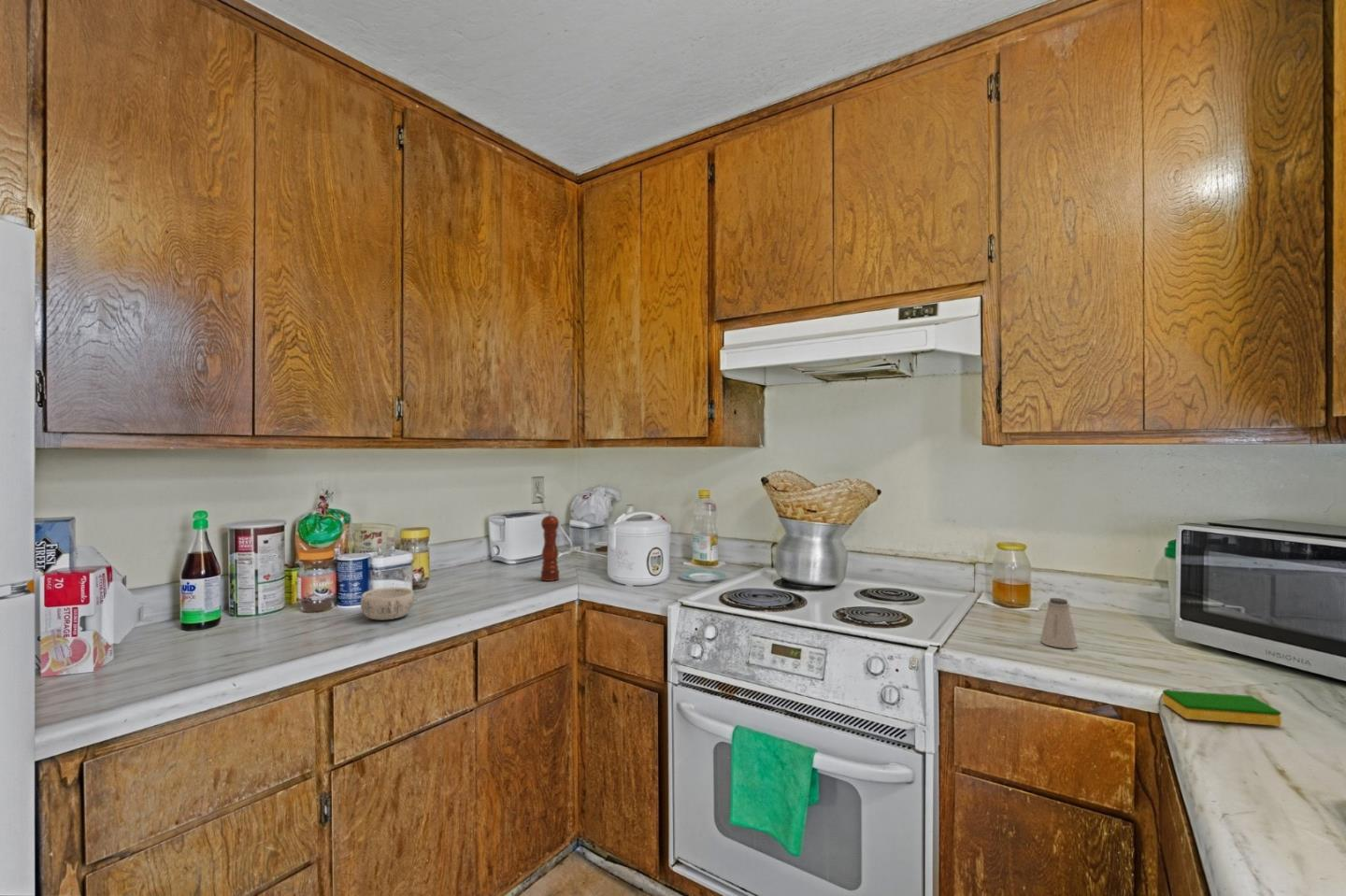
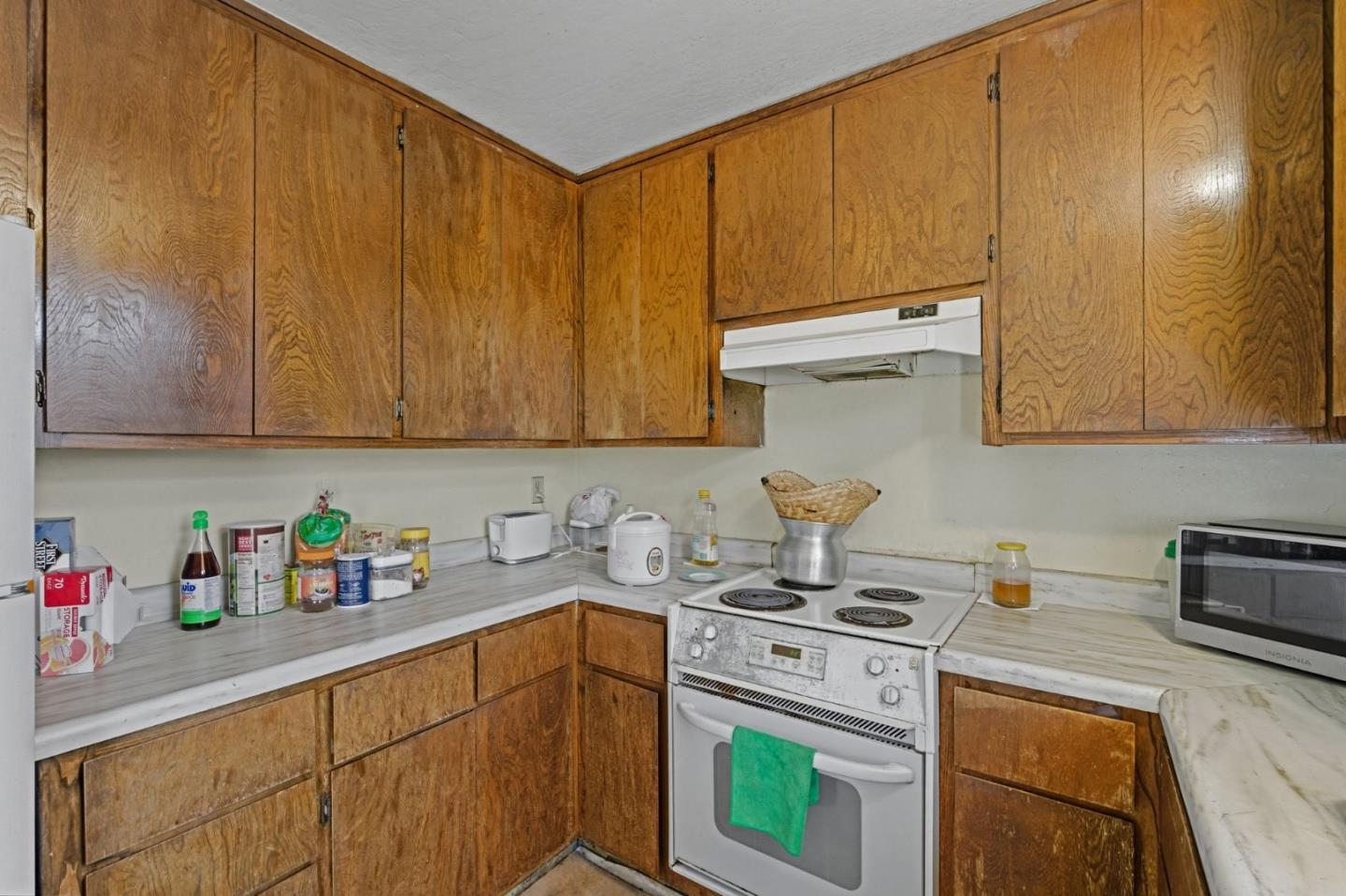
- dish sponge [1162,689,1282,727]
- saltshaker [1039,597,1079,649]
- decorative bowl [360,587,415,621]
- pepper mill [540,510,560,582]
